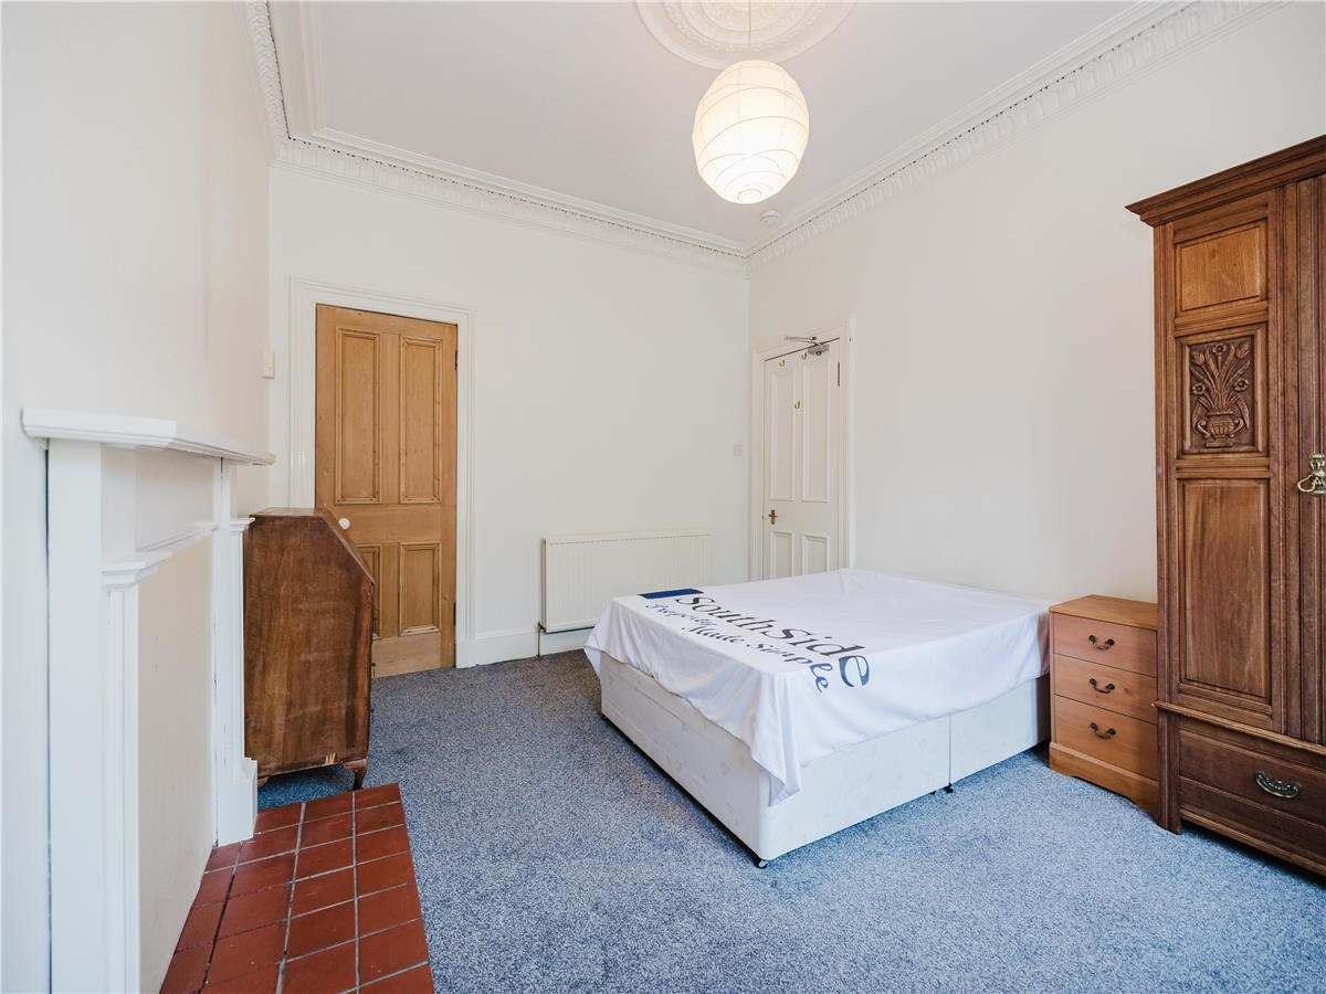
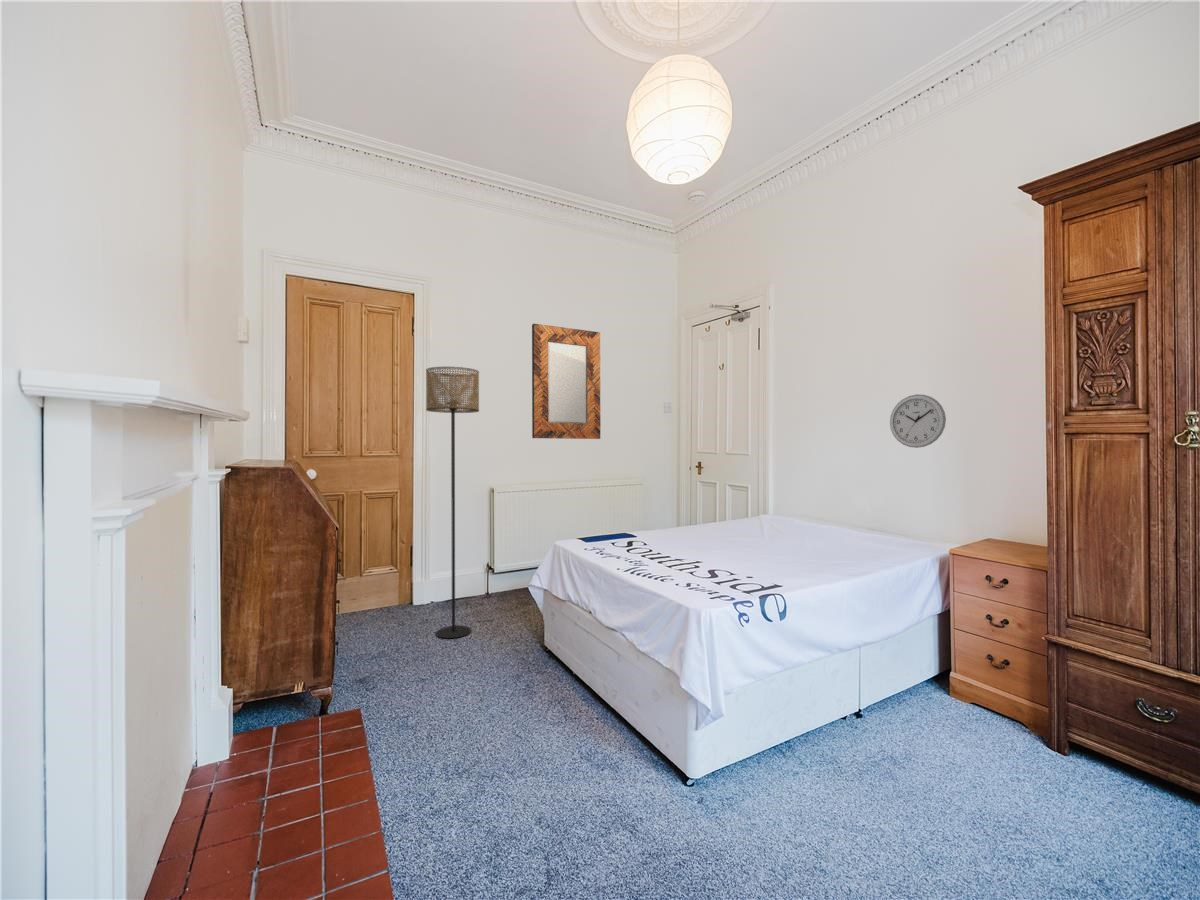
+ wall clock [889,393,947,449]
+ home mirror [531,323,601,440]
+ floor lamp [425,366,480,640]
